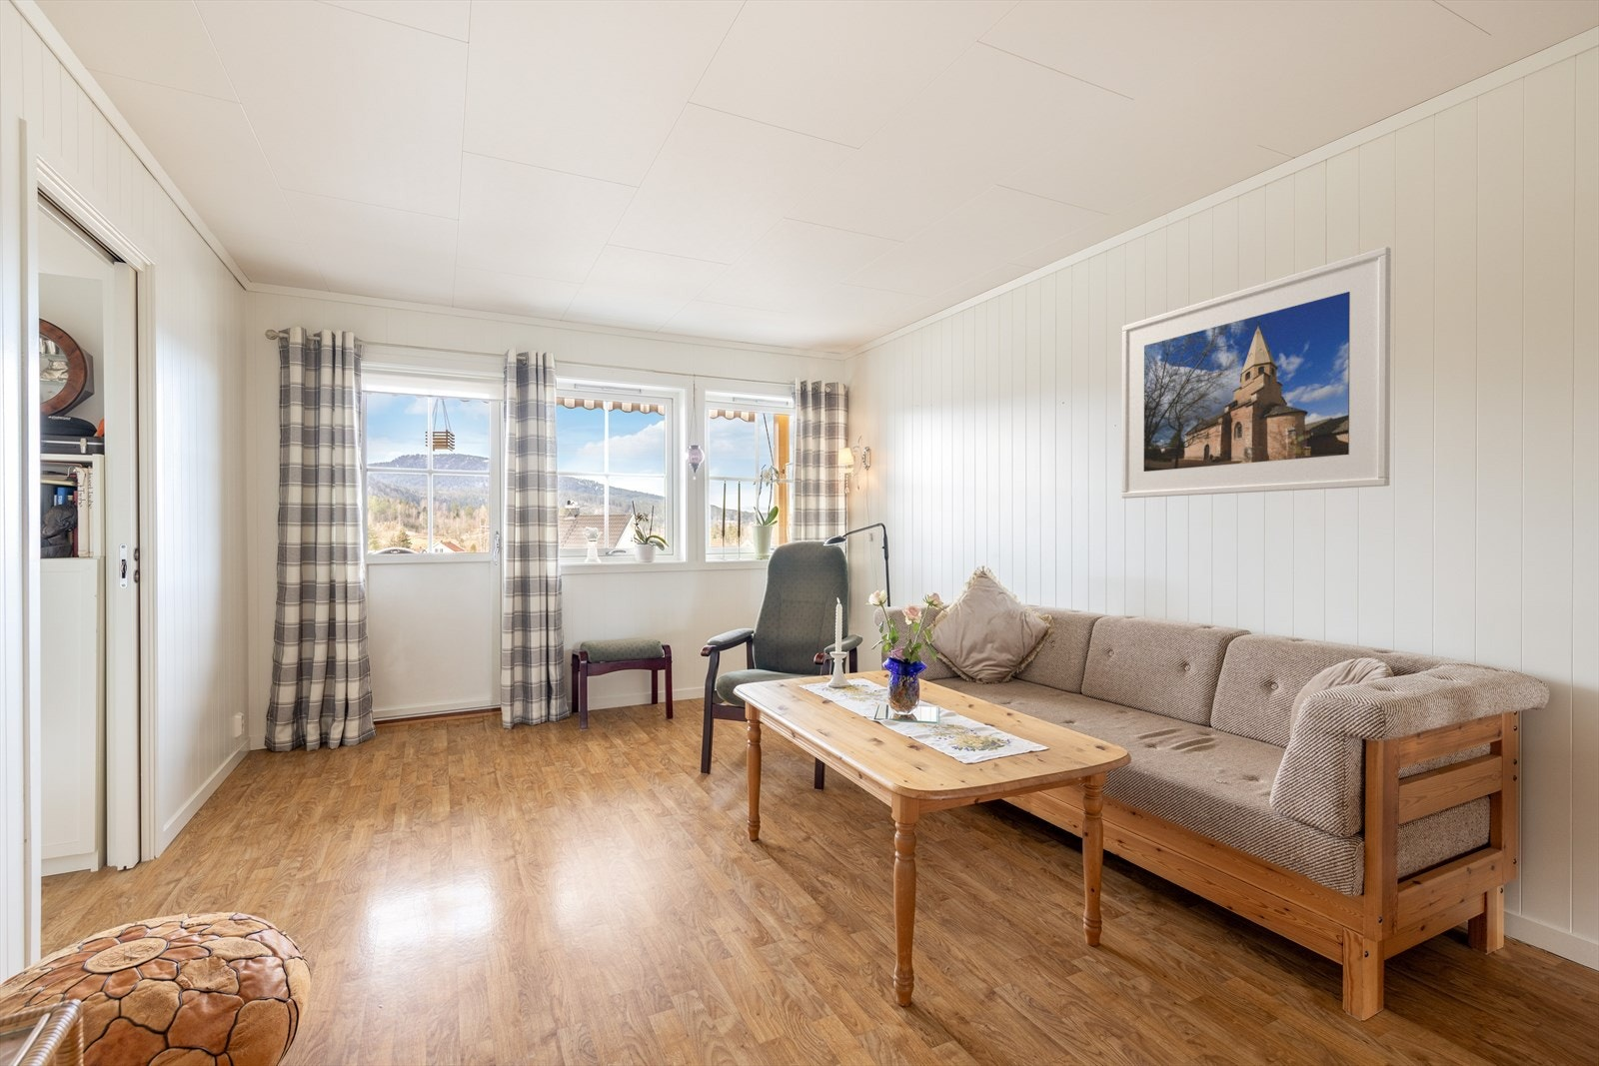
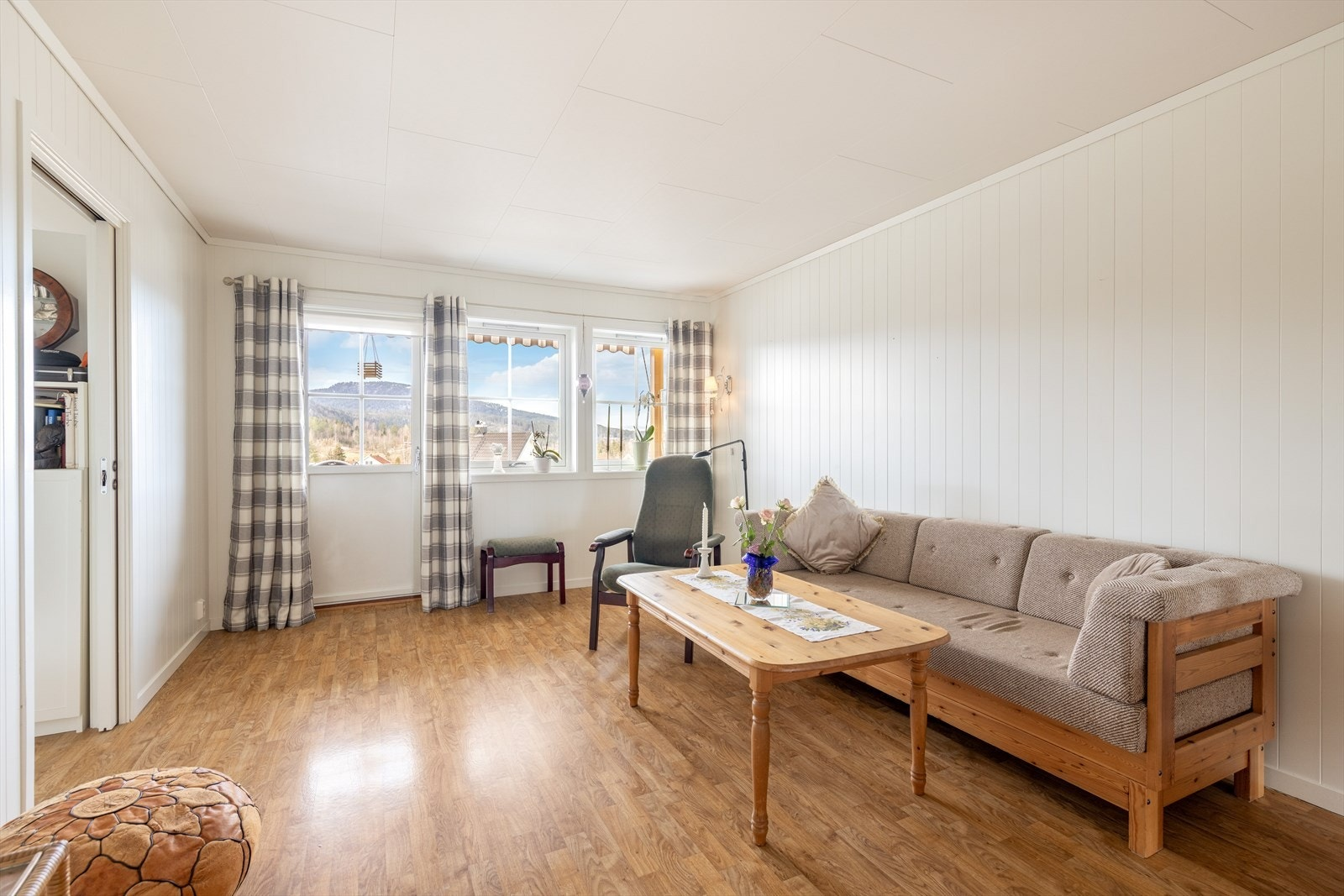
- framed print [1121,246,1392,500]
